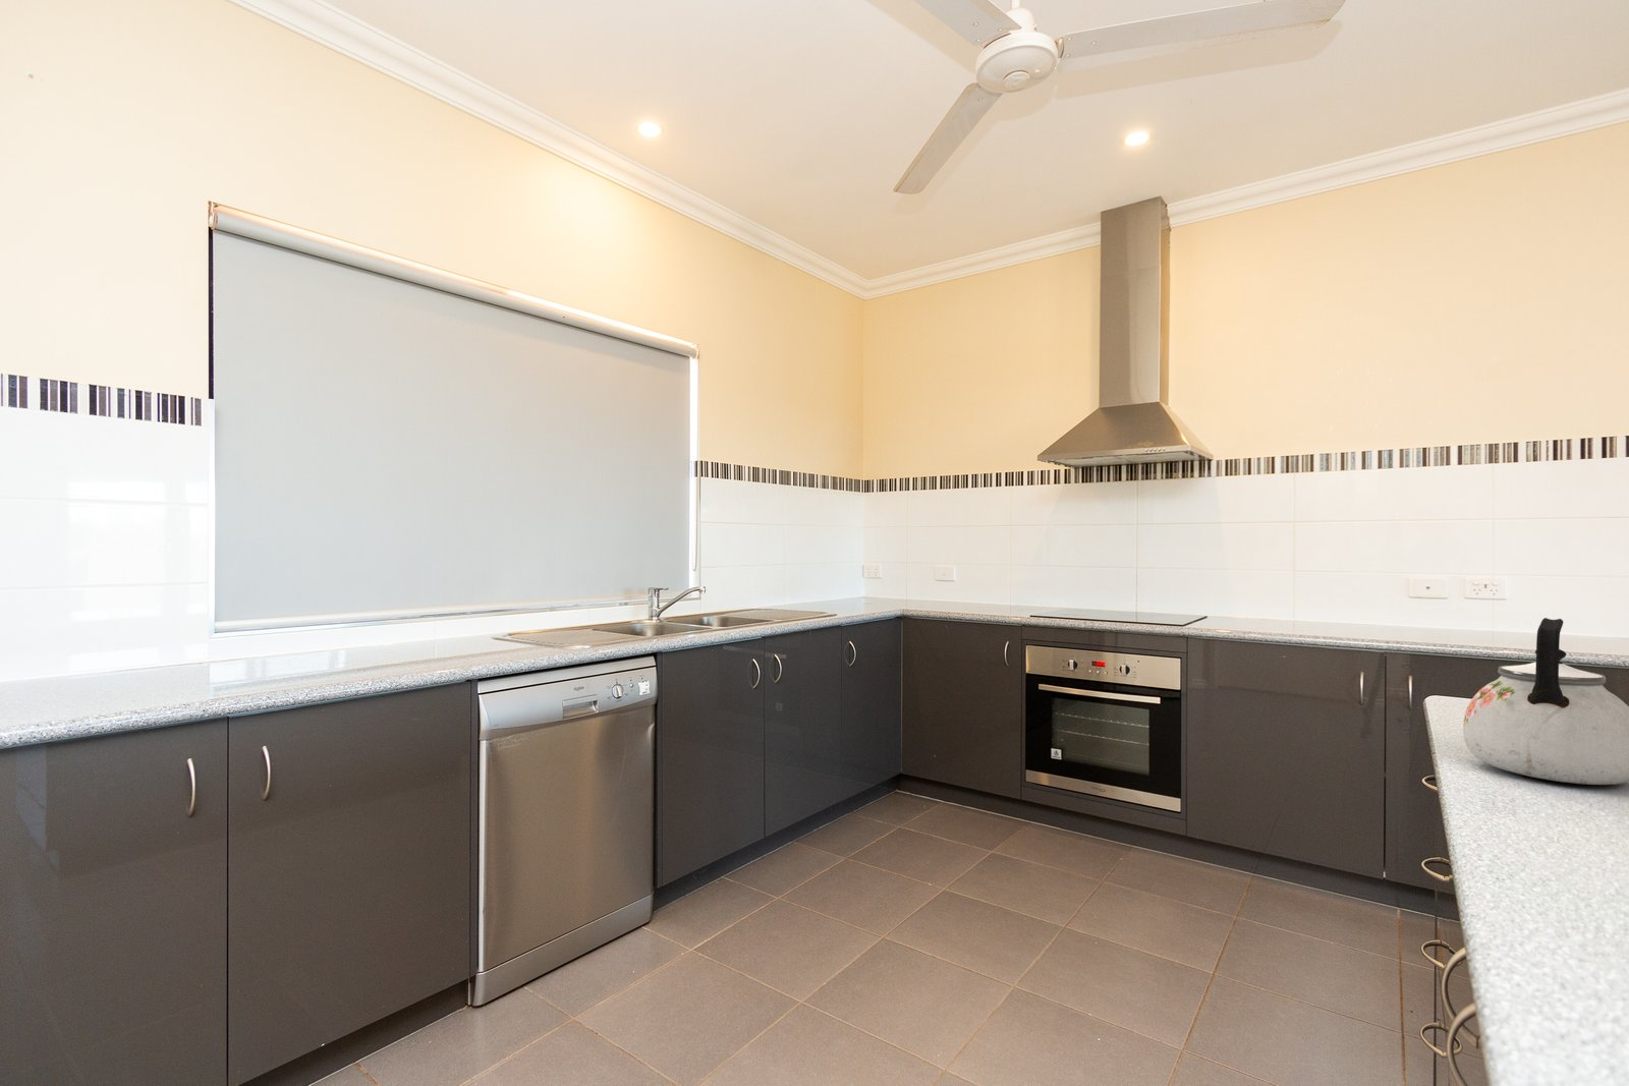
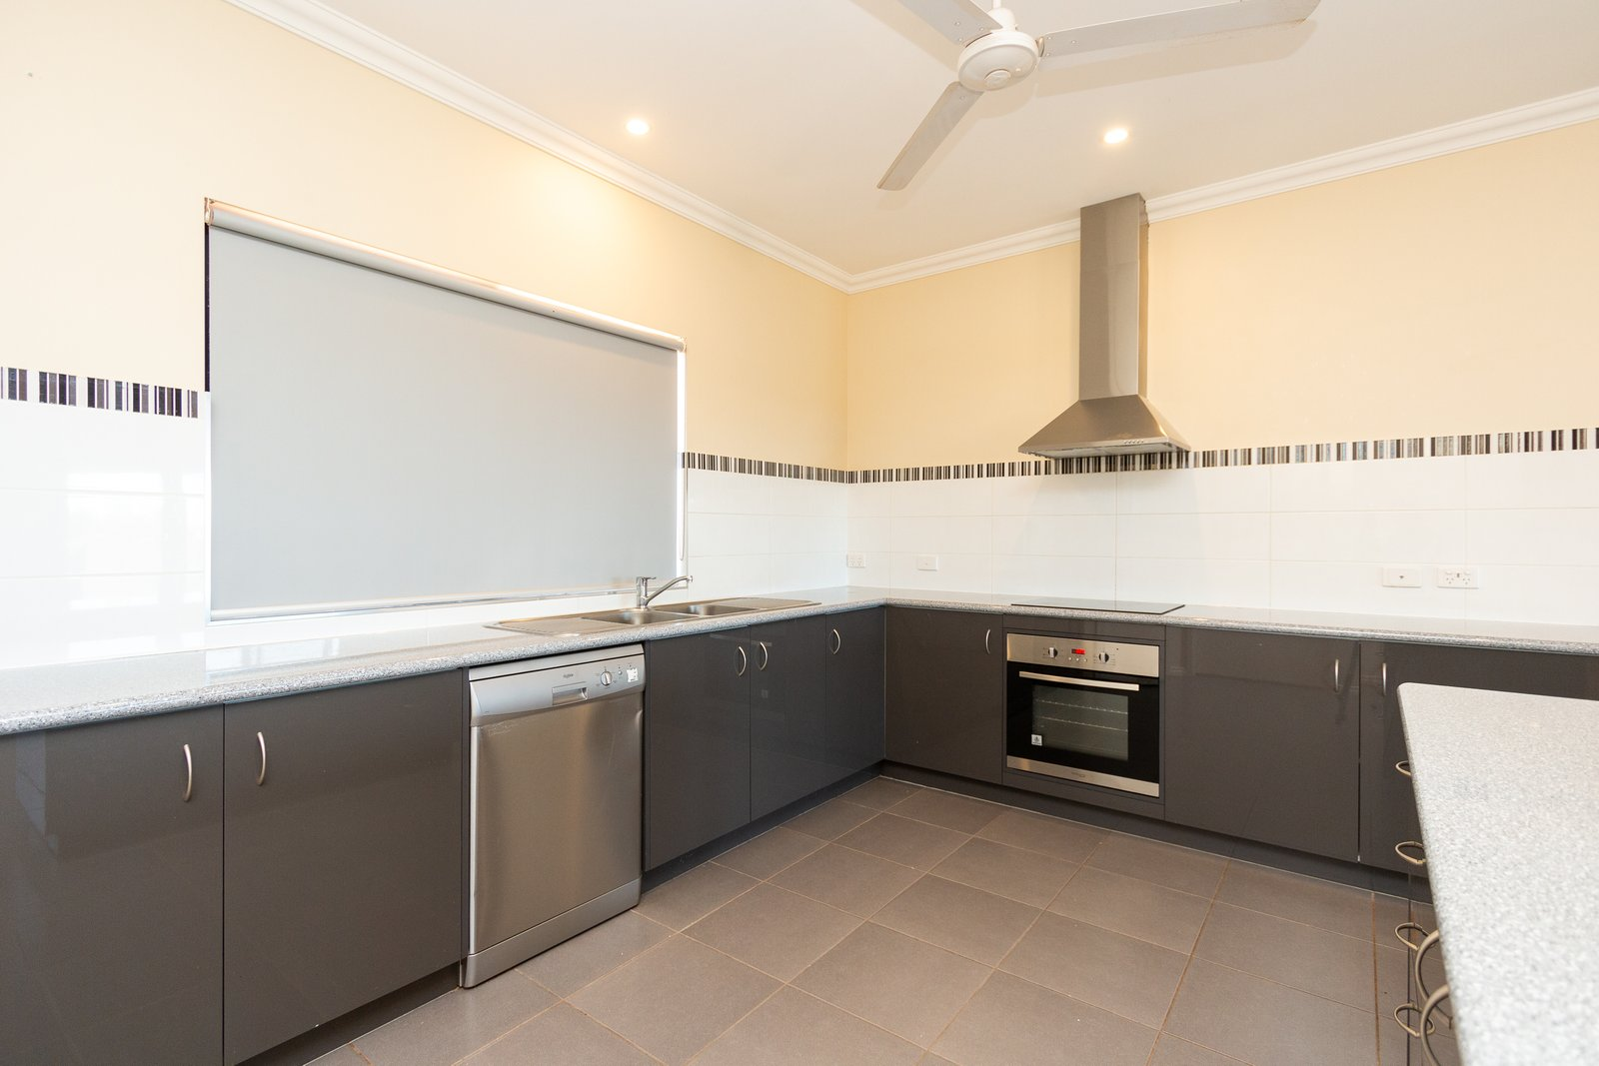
- kettle [1462,617,1629,785]
